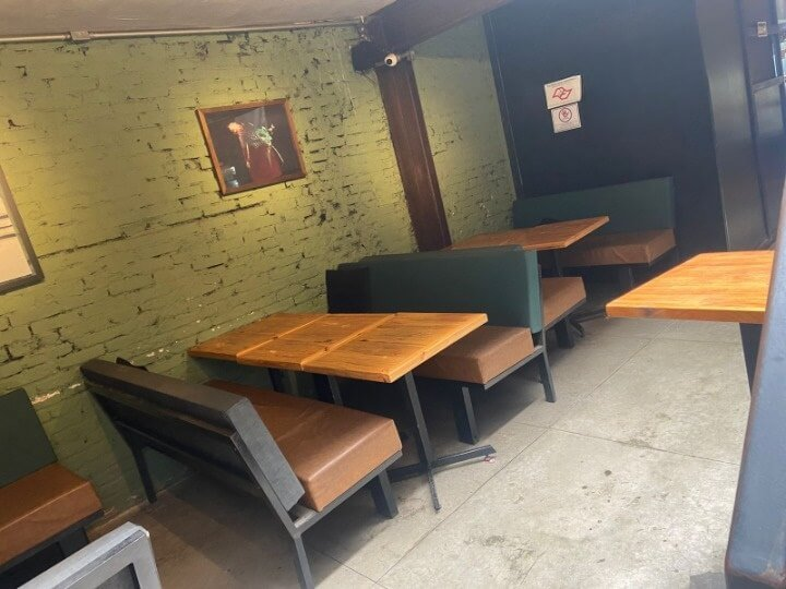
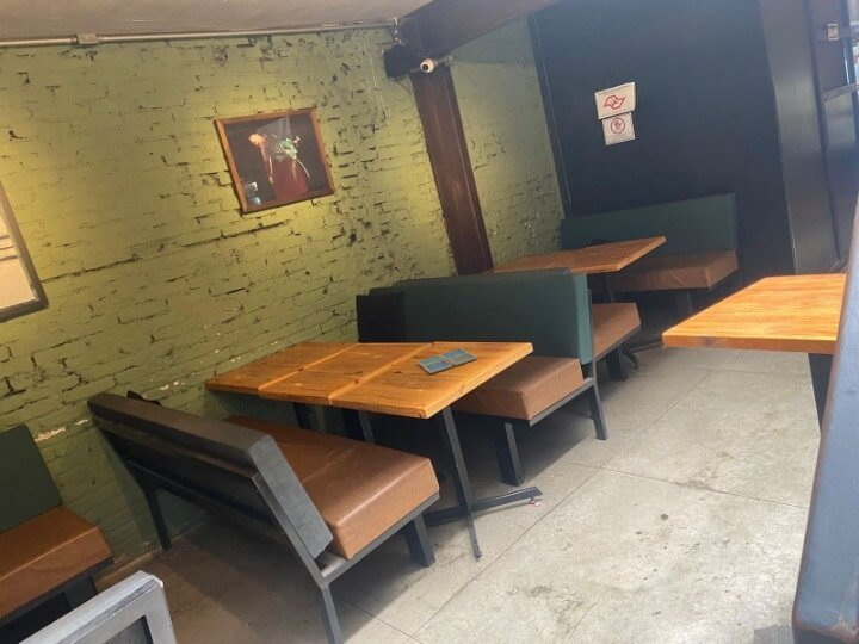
+ drink coaster [416,347,478,374]
